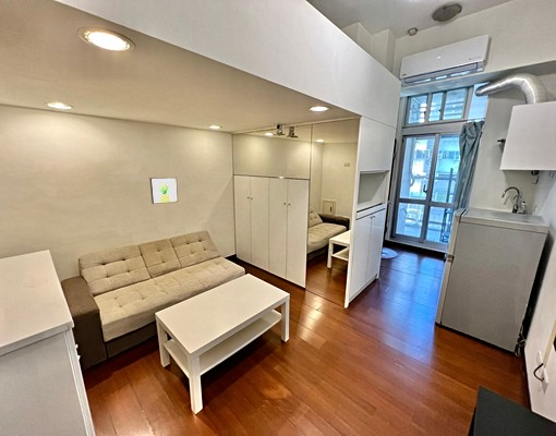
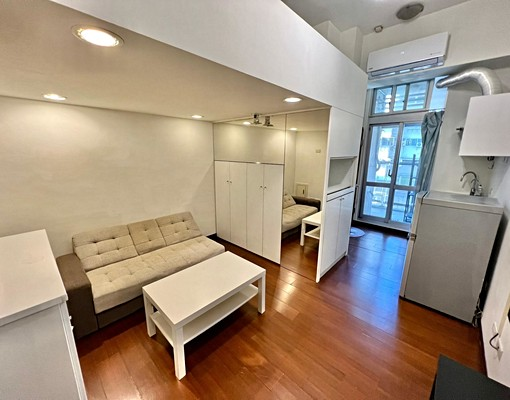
- wall art [148,177,179,205]
